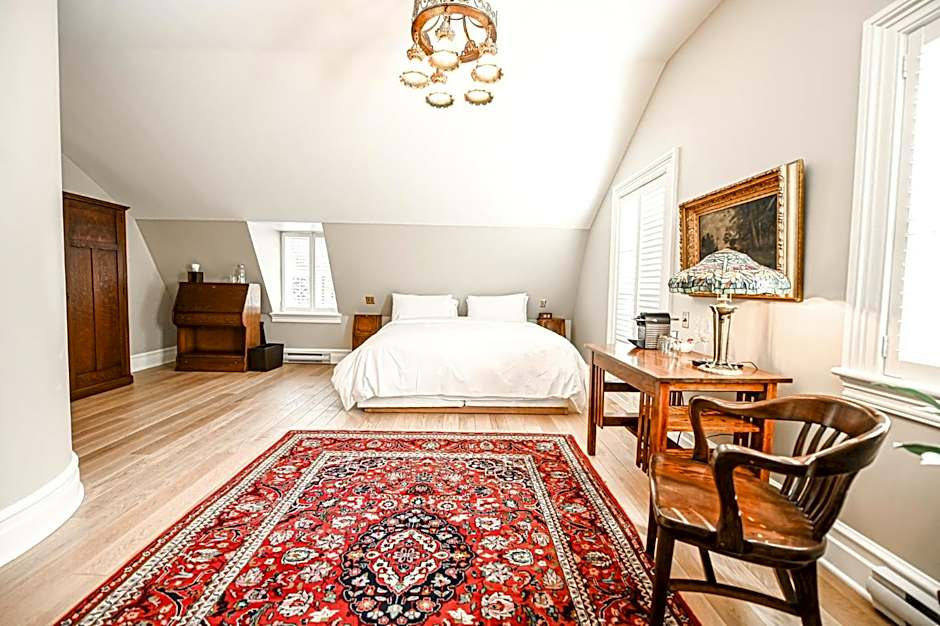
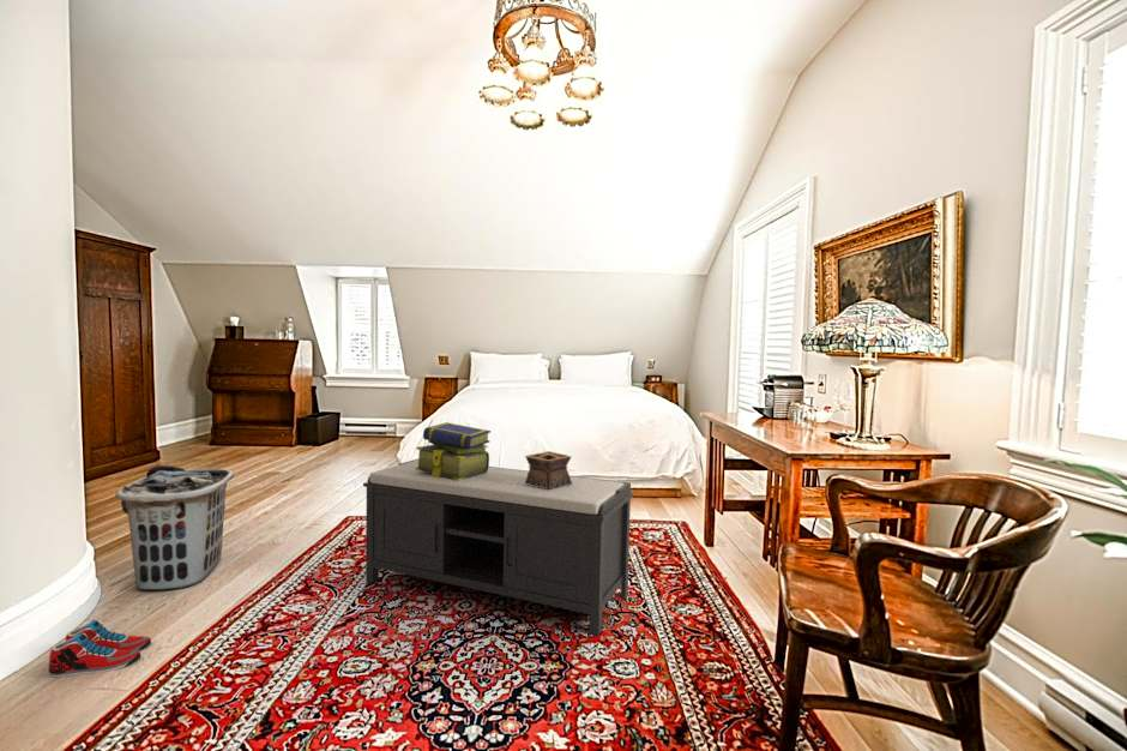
+ stack of books [415,421,492,481]
+ shoe [48,619,152,678]
+ clothes hamper [114,464,235,590]
+ bench [362,457,634,636]
+ decorative box [524,450,572,489]
